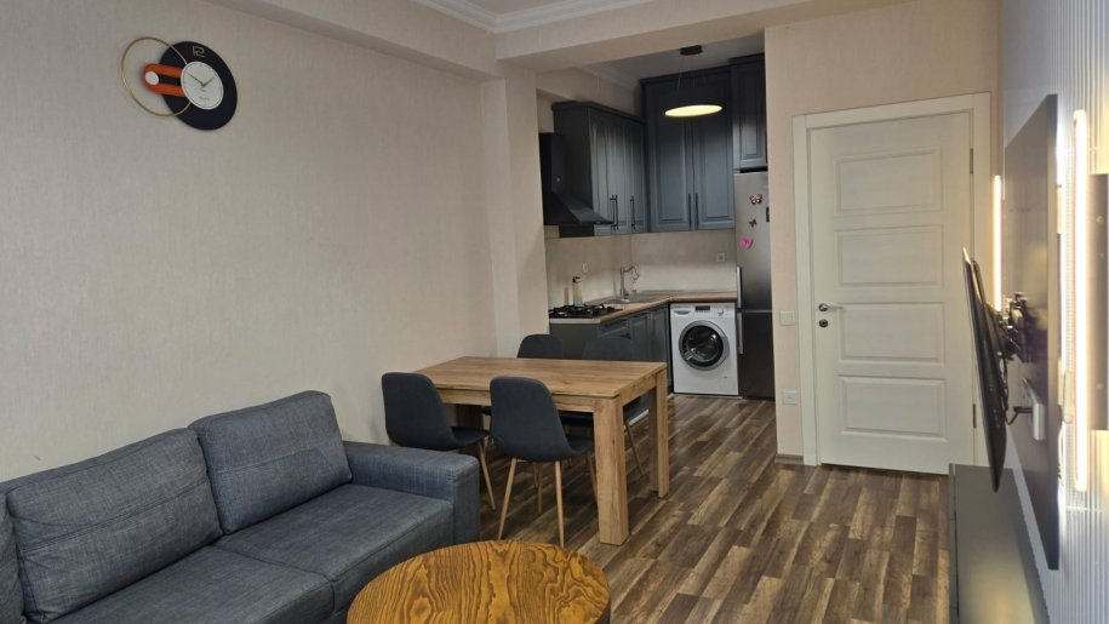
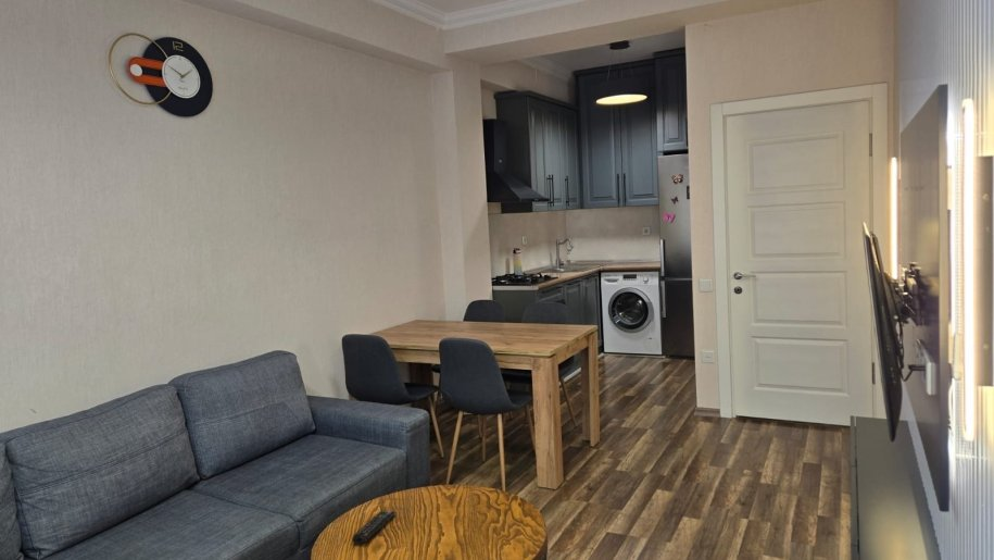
+ remote control [351,509,397,546]
